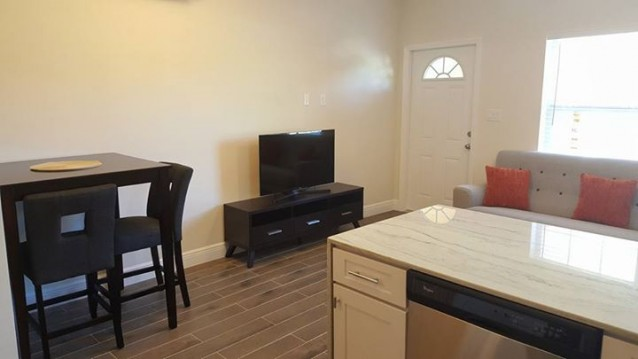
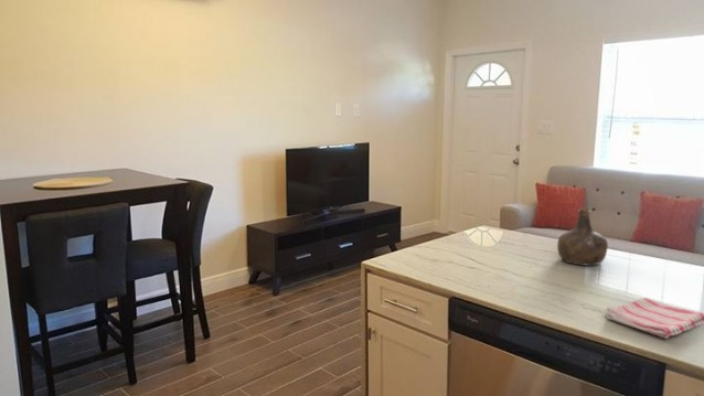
+ bottle [556,207,609,267]
+ dish towel [604,297,704,340]
